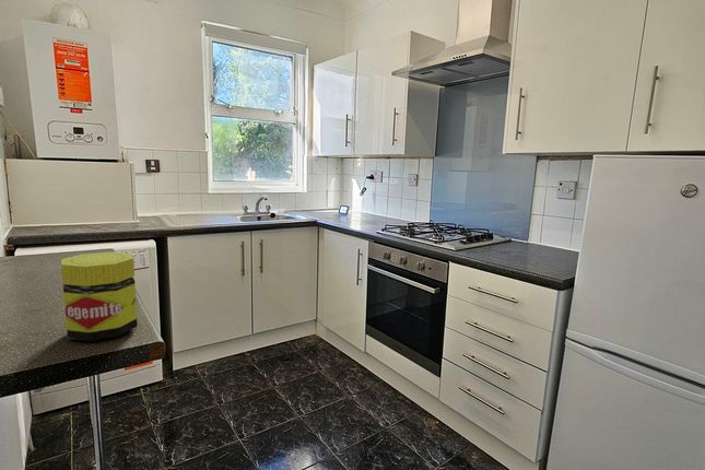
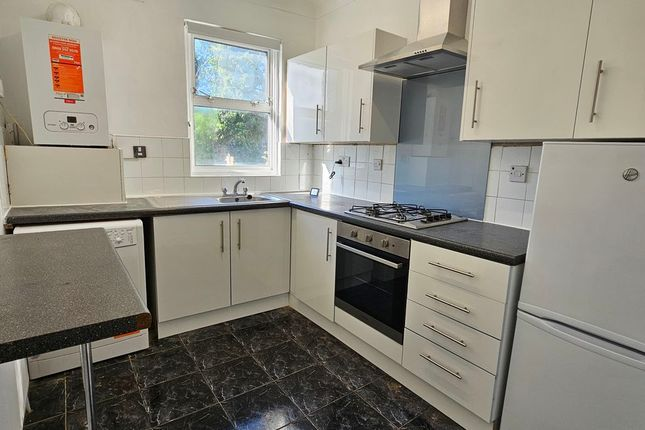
- jar [60,251,139,342]
